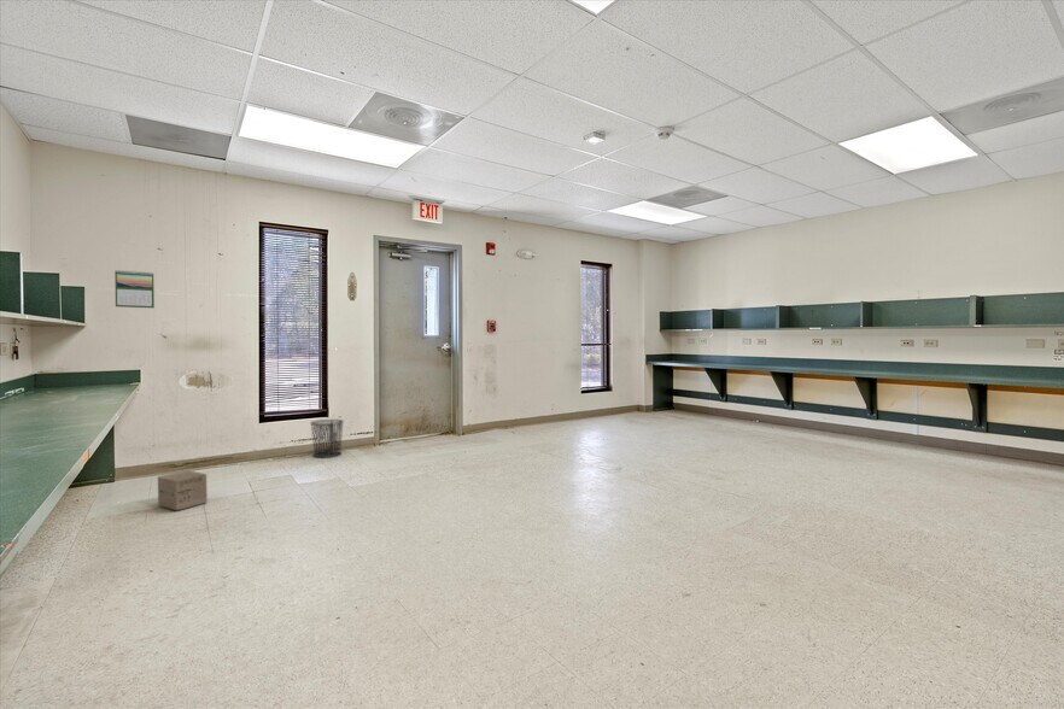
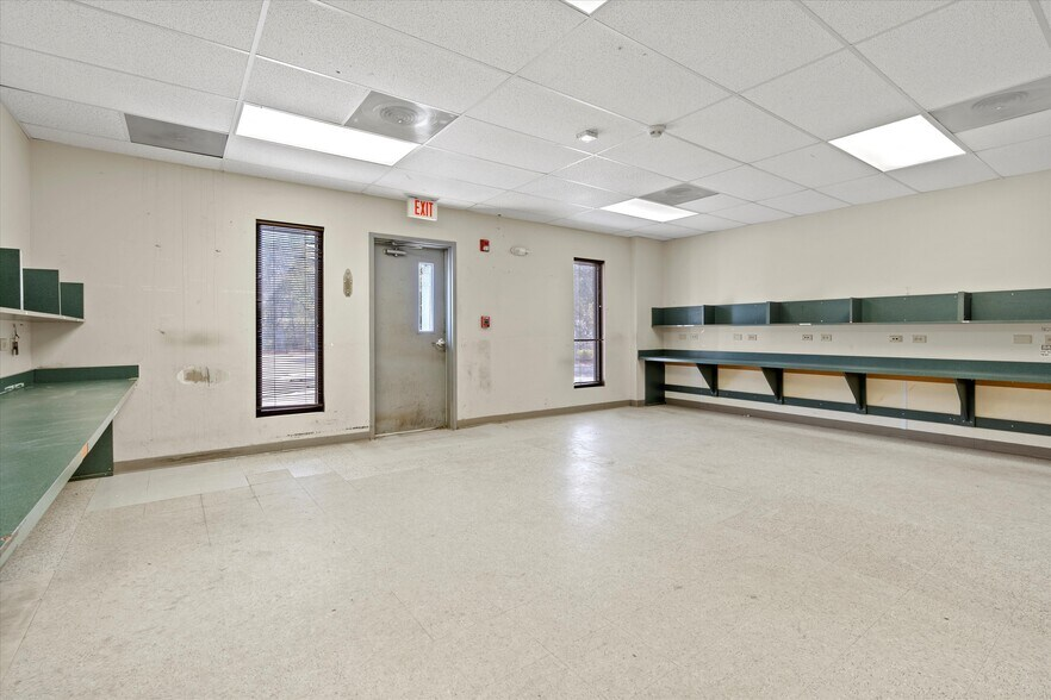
- calendar [113,269,156,309]
- waste bin [309,418,345,458]
- cardboard box [157,469,209,511]
